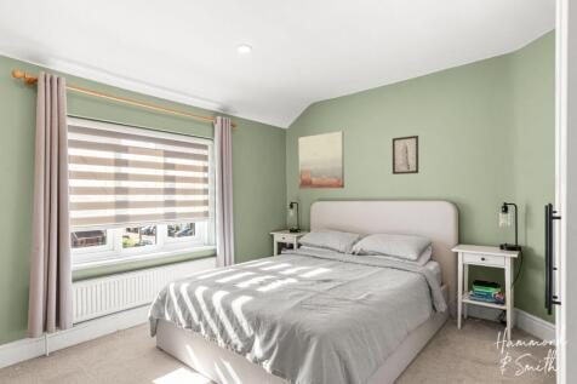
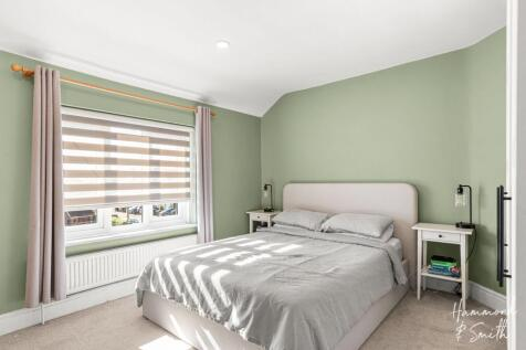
- wall art [297,131,345,190]
- wall art [392,134,419,176]
